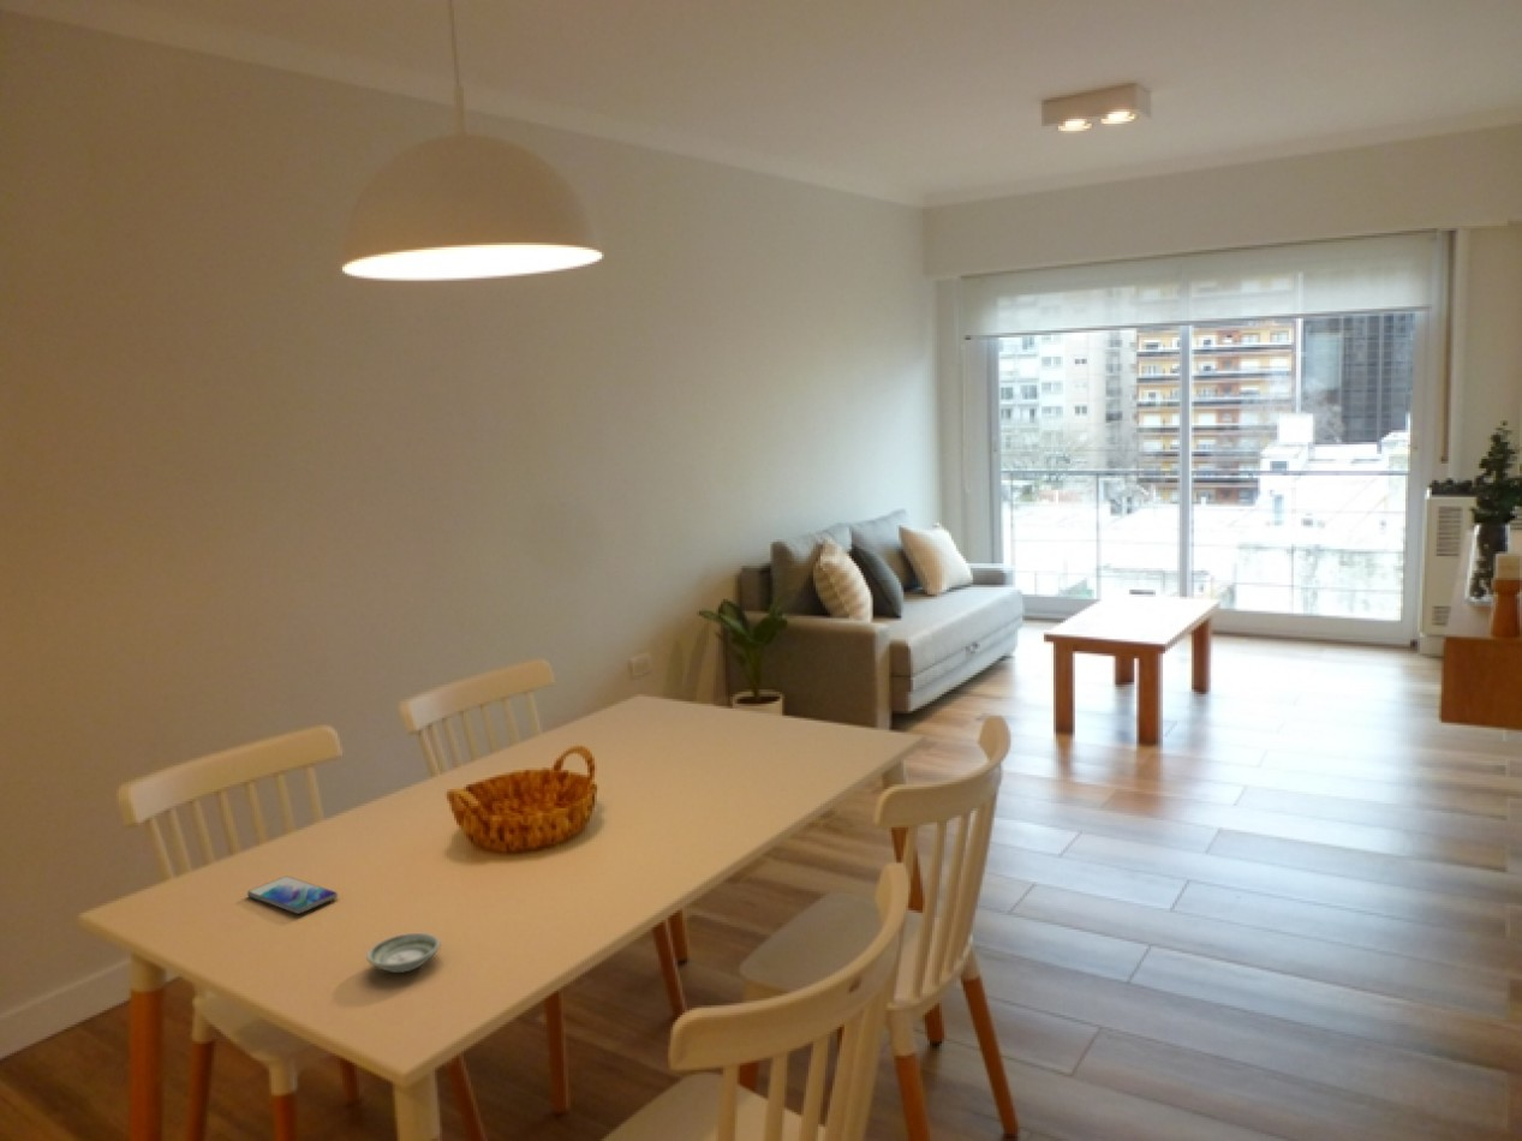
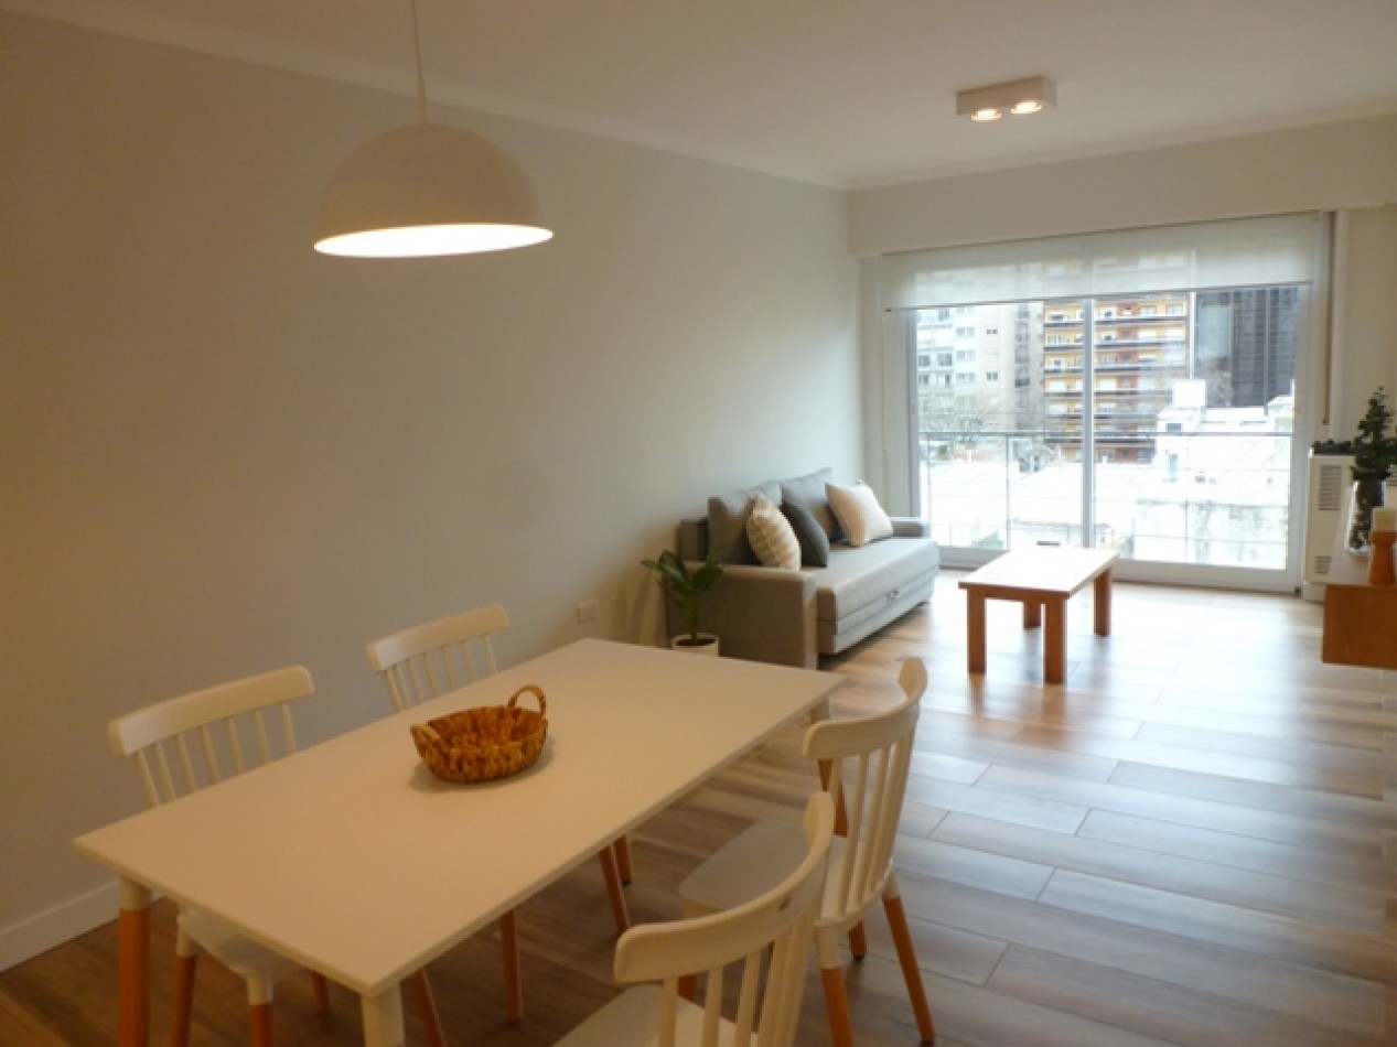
- saucer [365,932,441,974]
- smartphone [246,876,339,915]
